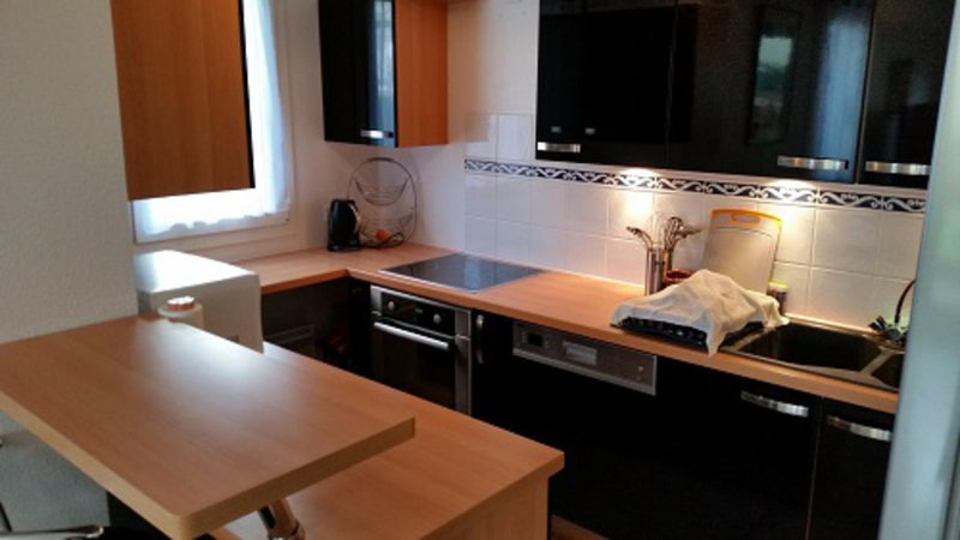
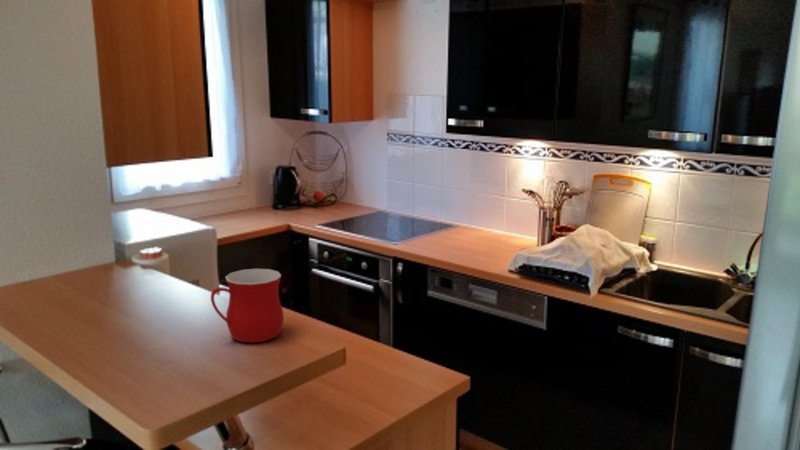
+ mug [210,268,285,344]
